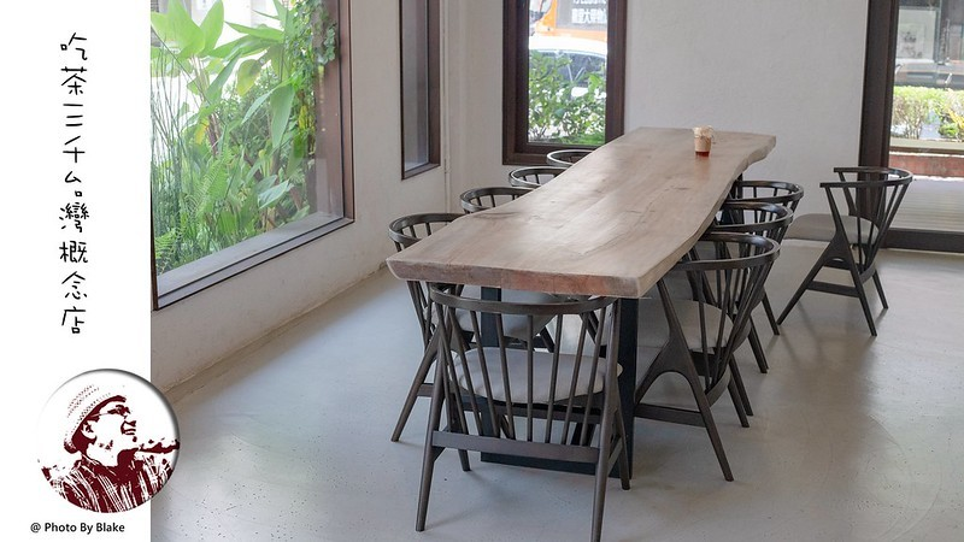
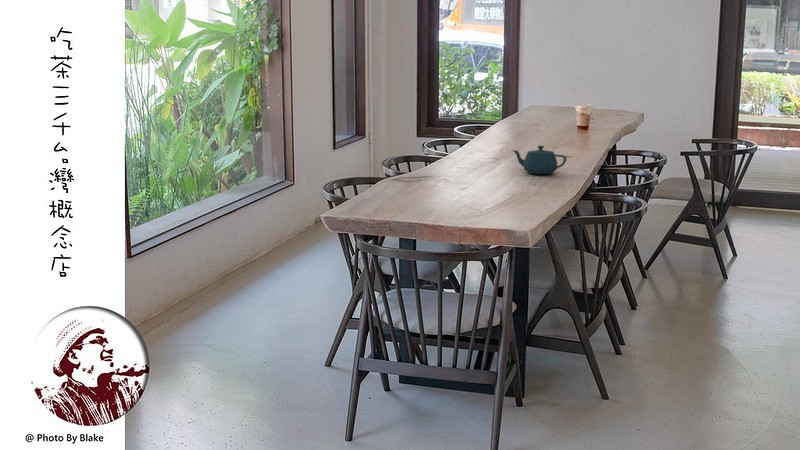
+ teapot [511,145,567,175]
